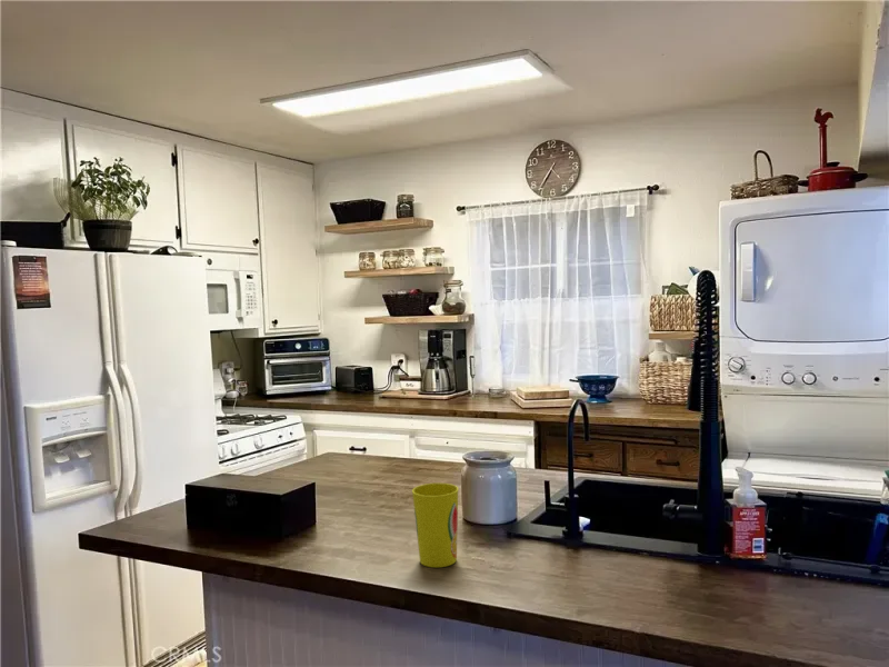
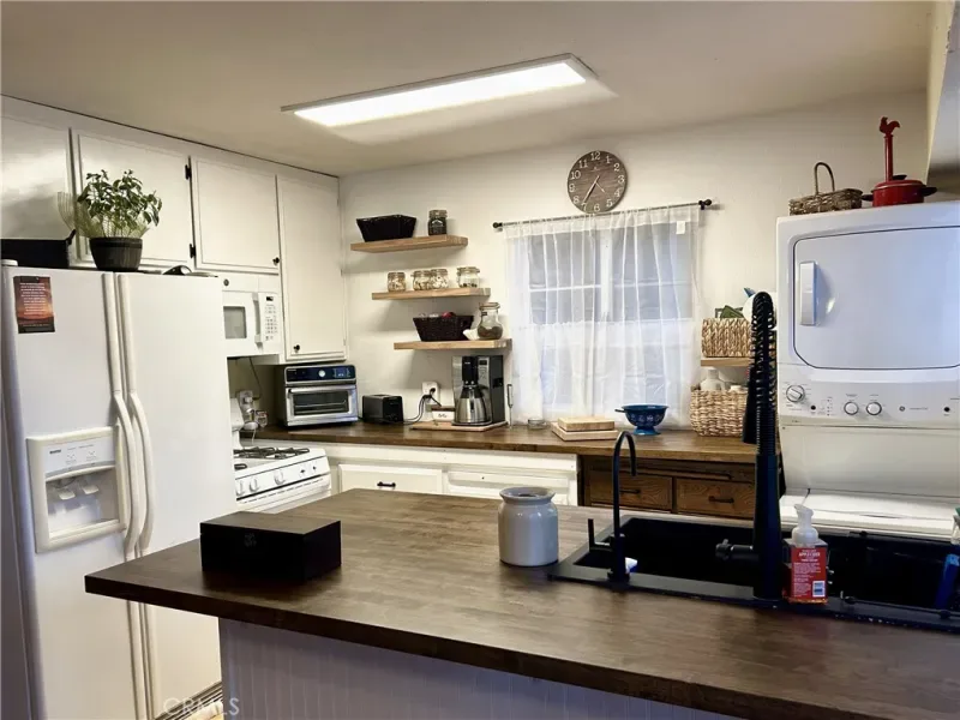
- cup [411,482,459,568]
